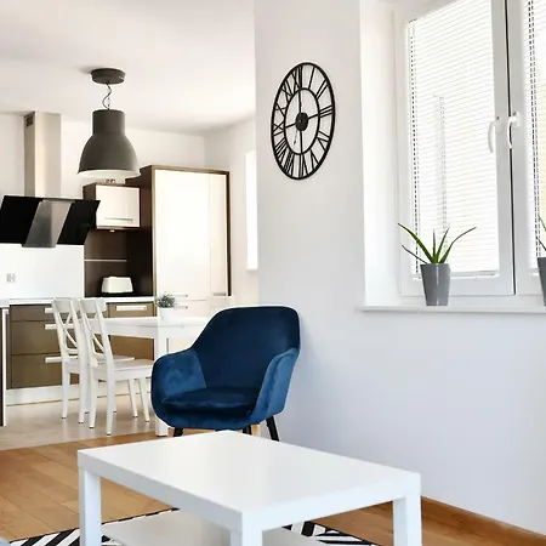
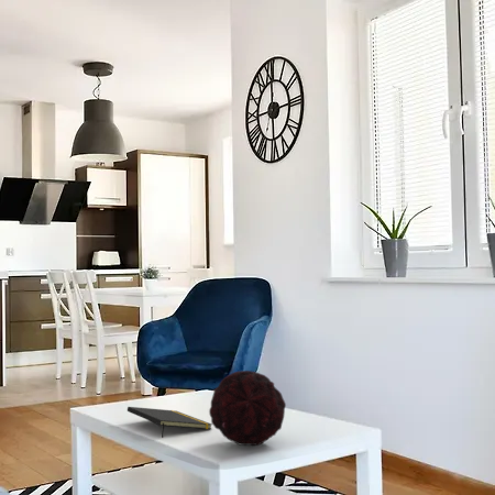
+ decorative orb [208,370,287,447]
+ notepad [127,406,212,439]
